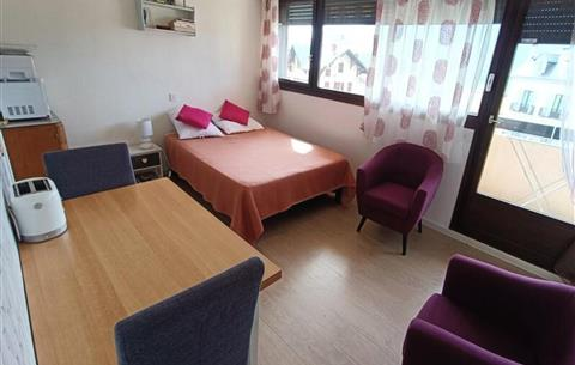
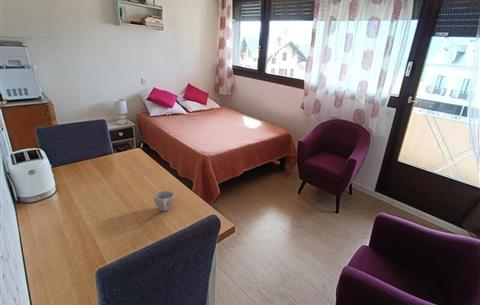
+ cup [153,190,176,212]
